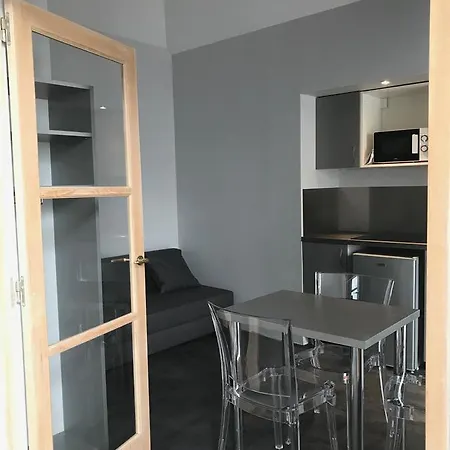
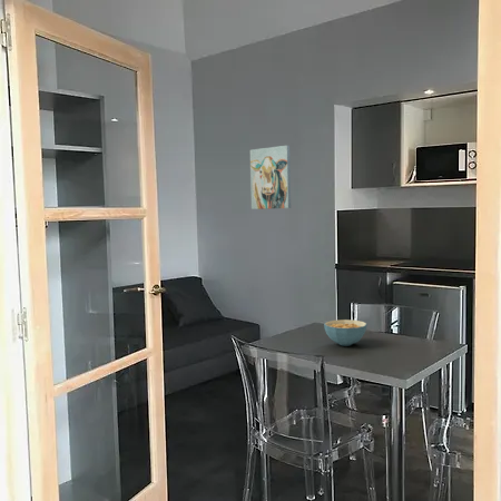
+ wall art [249,145,292,210]
+ cereal bowl [323,318,369,346]
